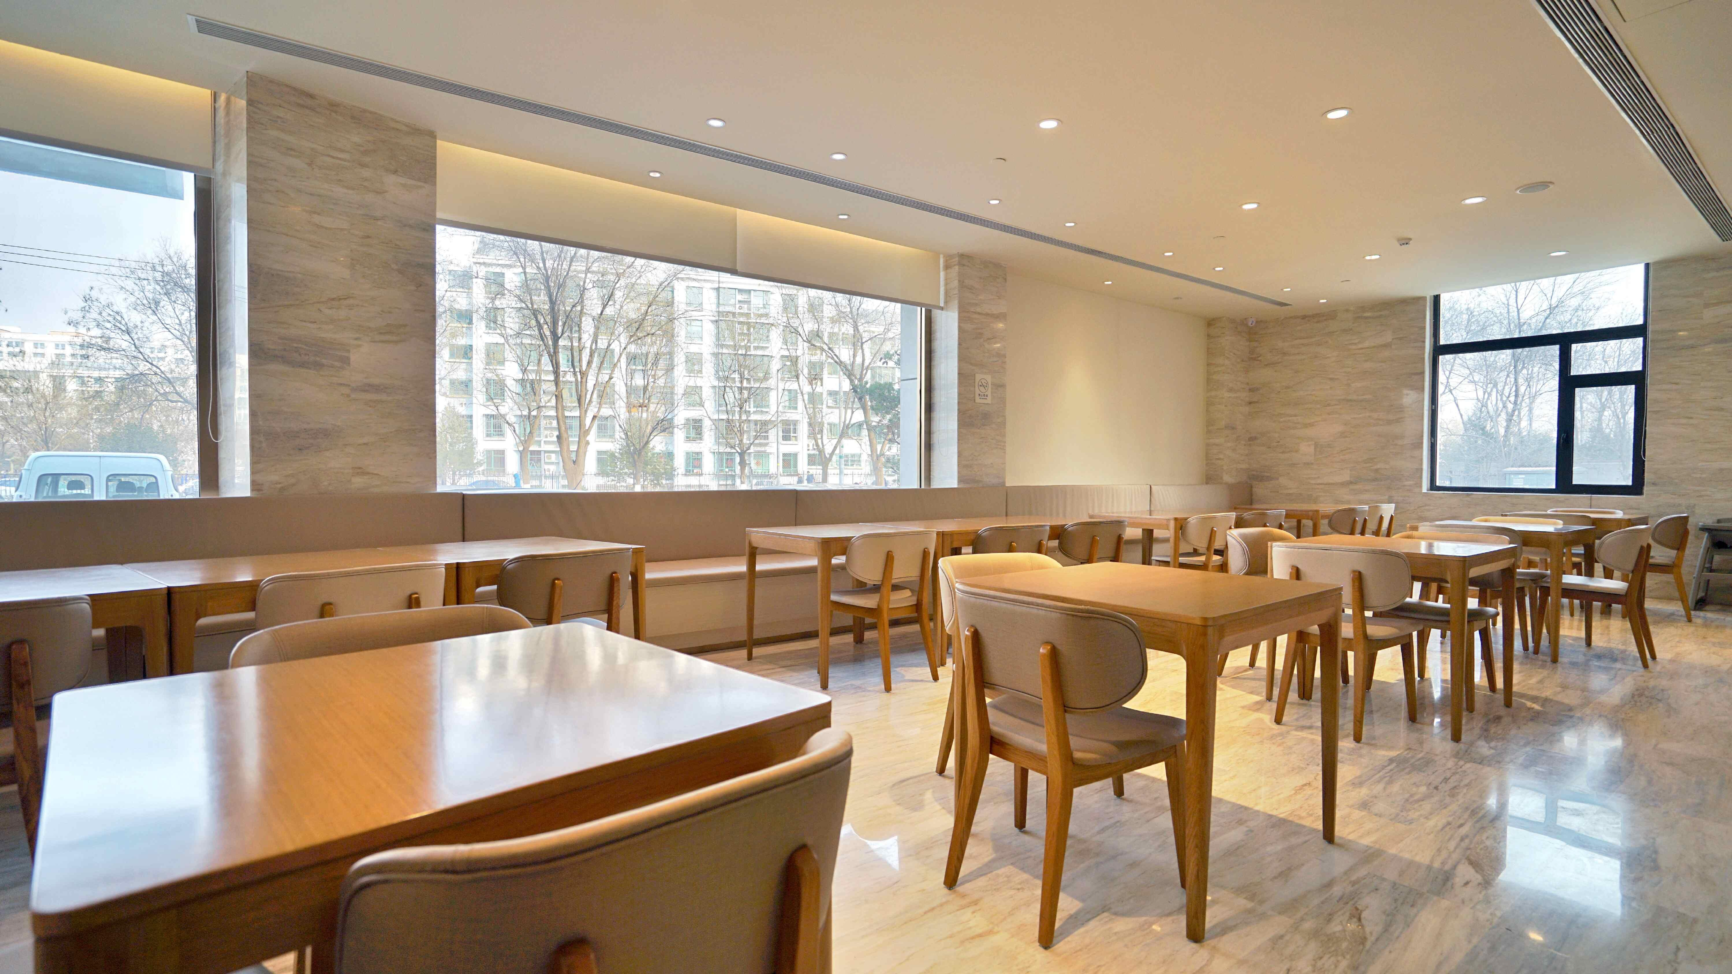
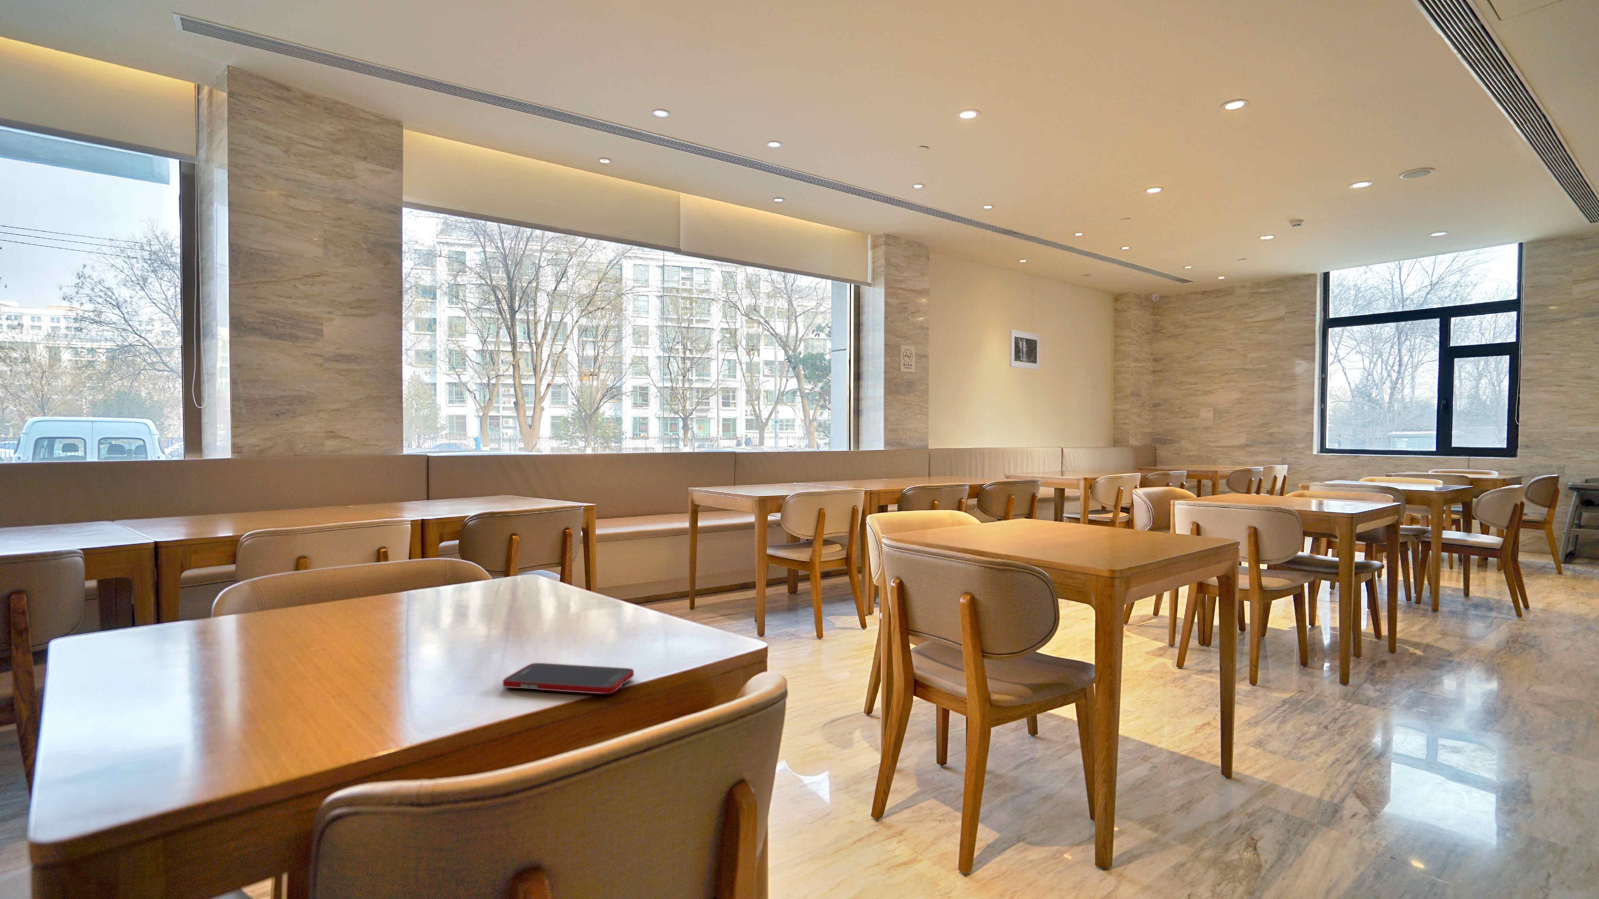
+ cell phone [502,663,635,694]
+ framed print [1009,329,1041,371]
